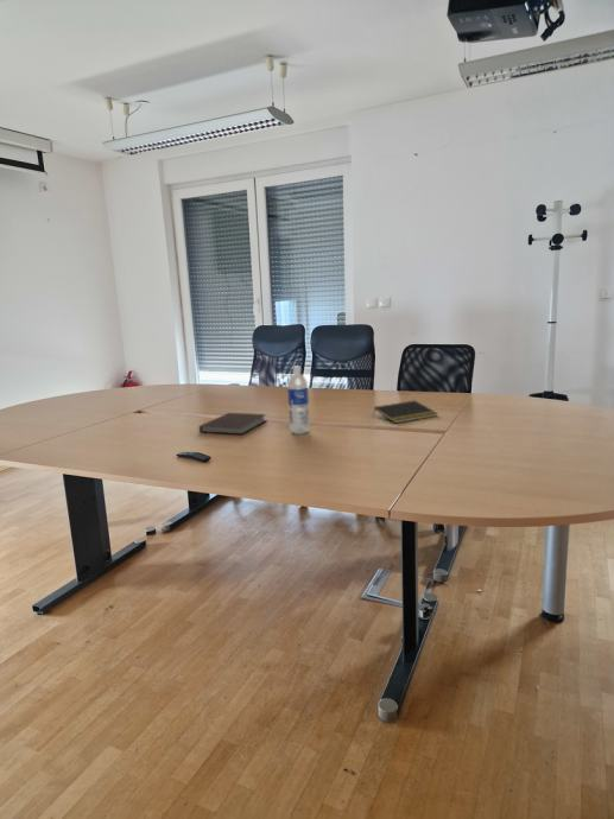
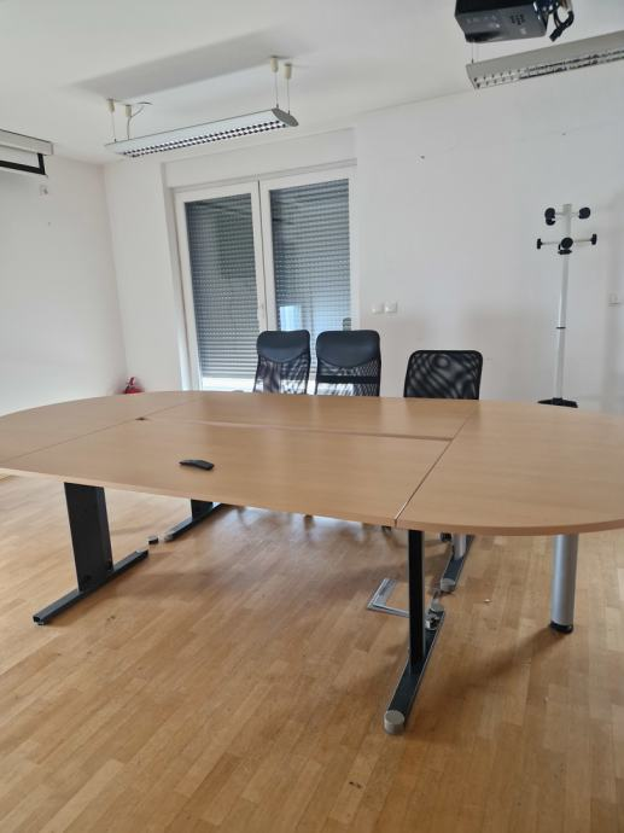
- water bottle [286,364,310,436]
- notebook [198,412,268,436]
- notepad [372,399,438,424]
